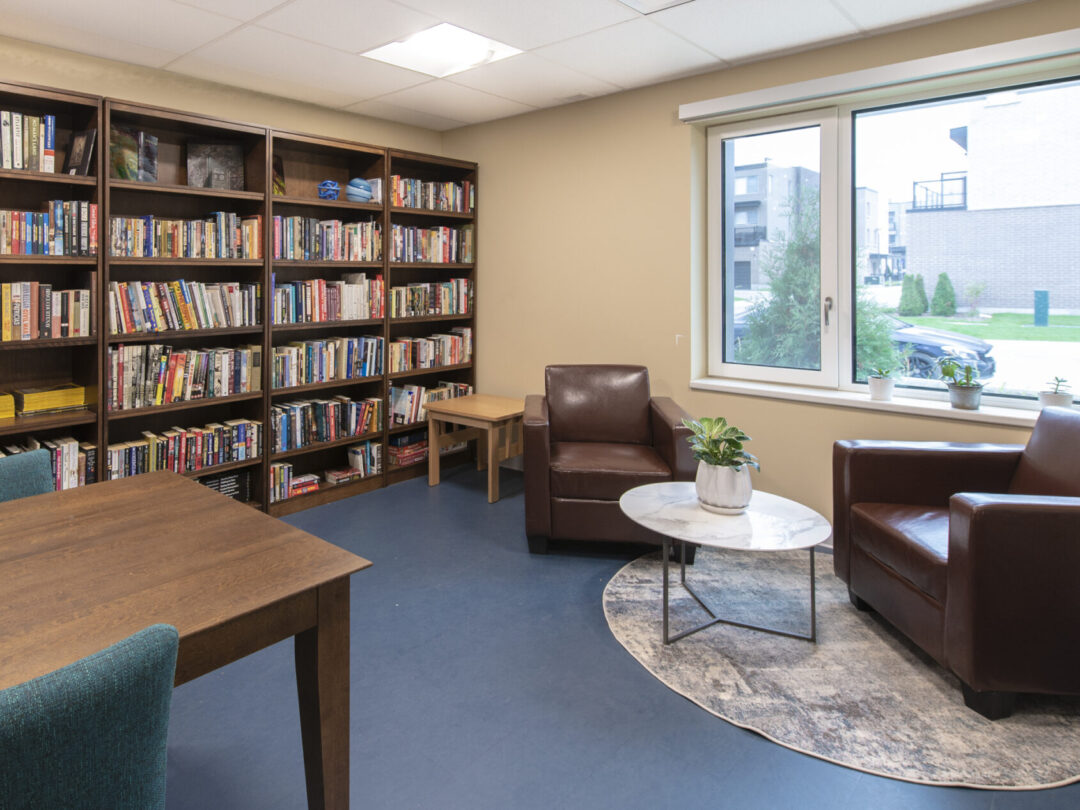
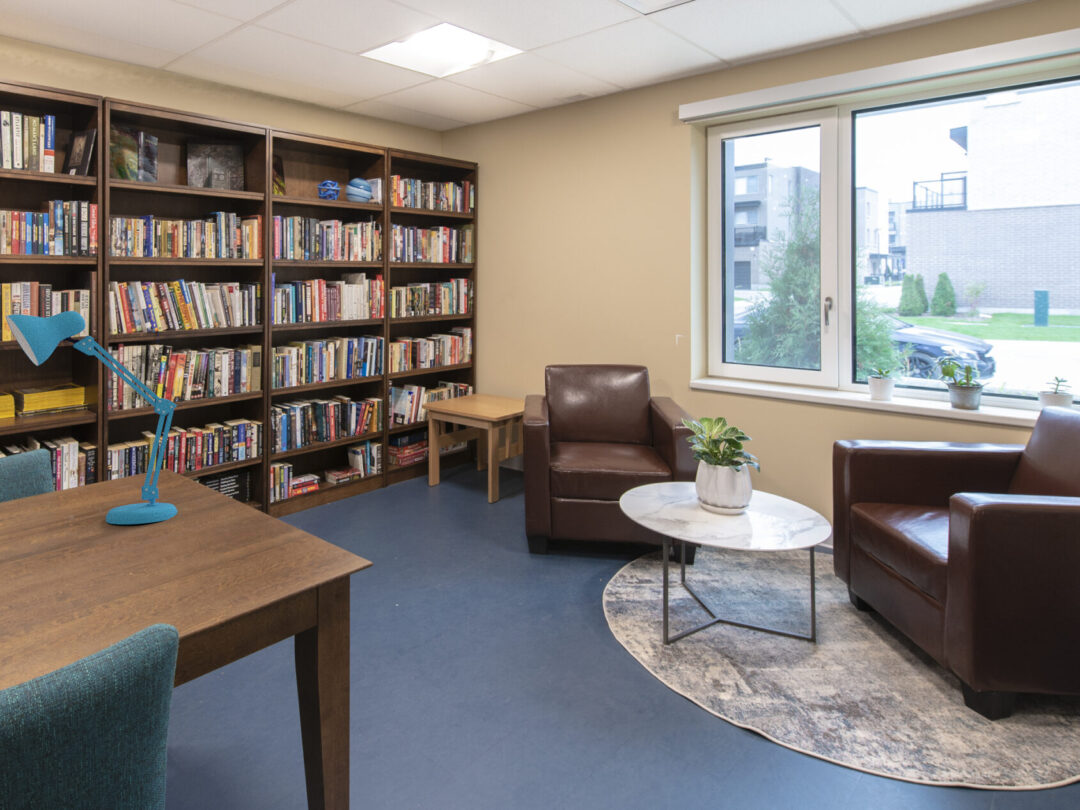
+ desk lamp [5,310,178,525]
